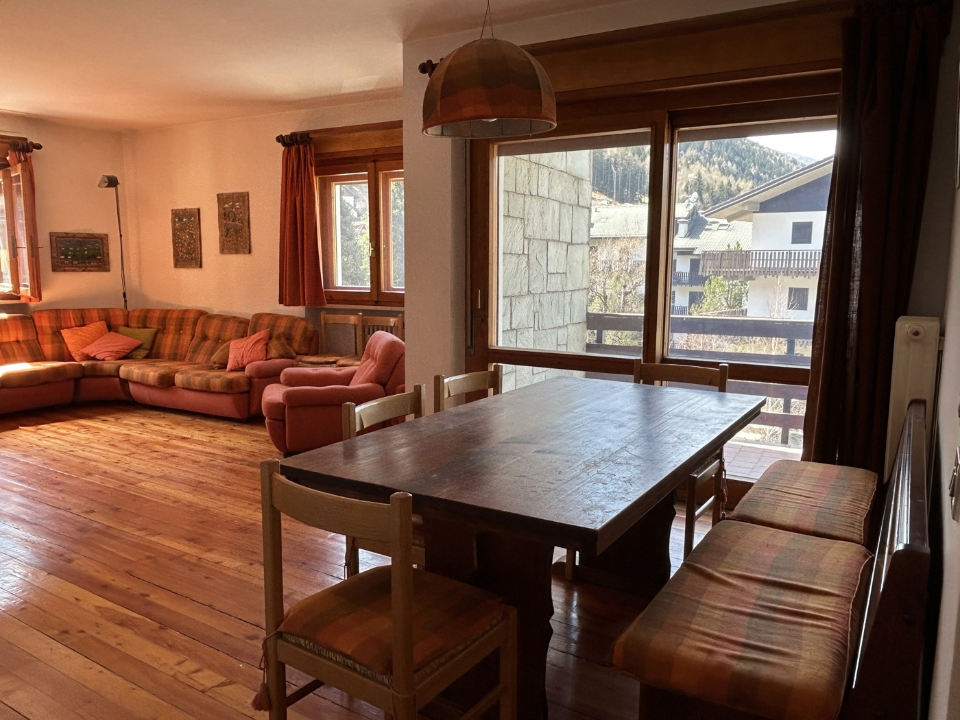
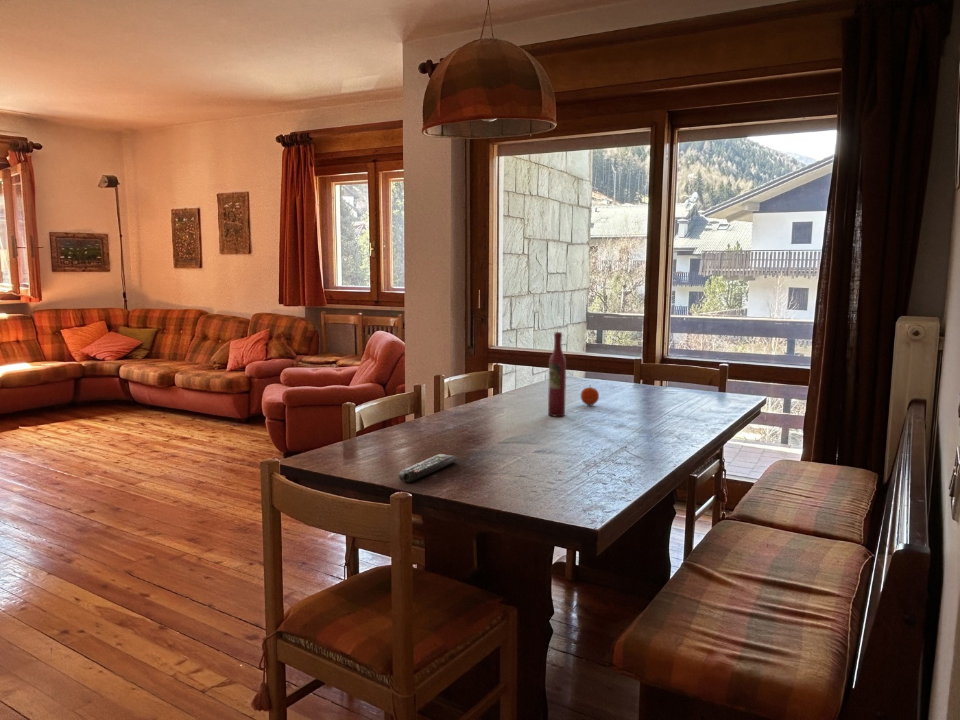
+ fruit [580,386,600,406]
+ wine bottle [547,331,567,417]
+ remote control [398,453,459,483]
